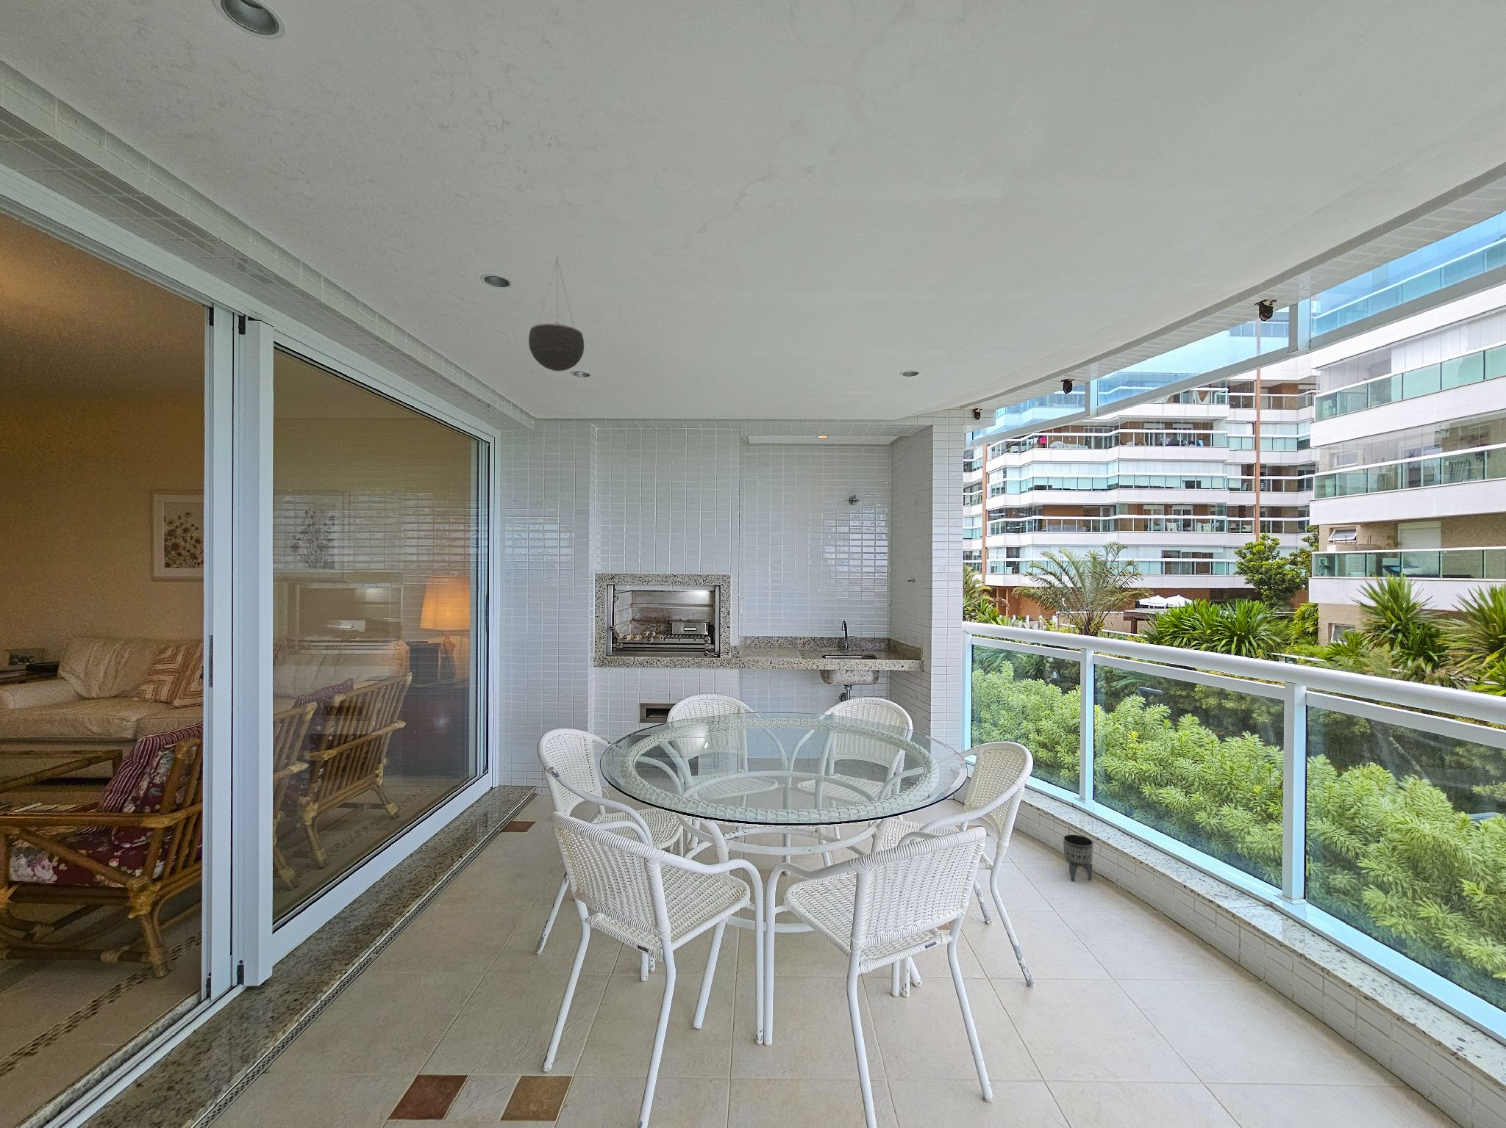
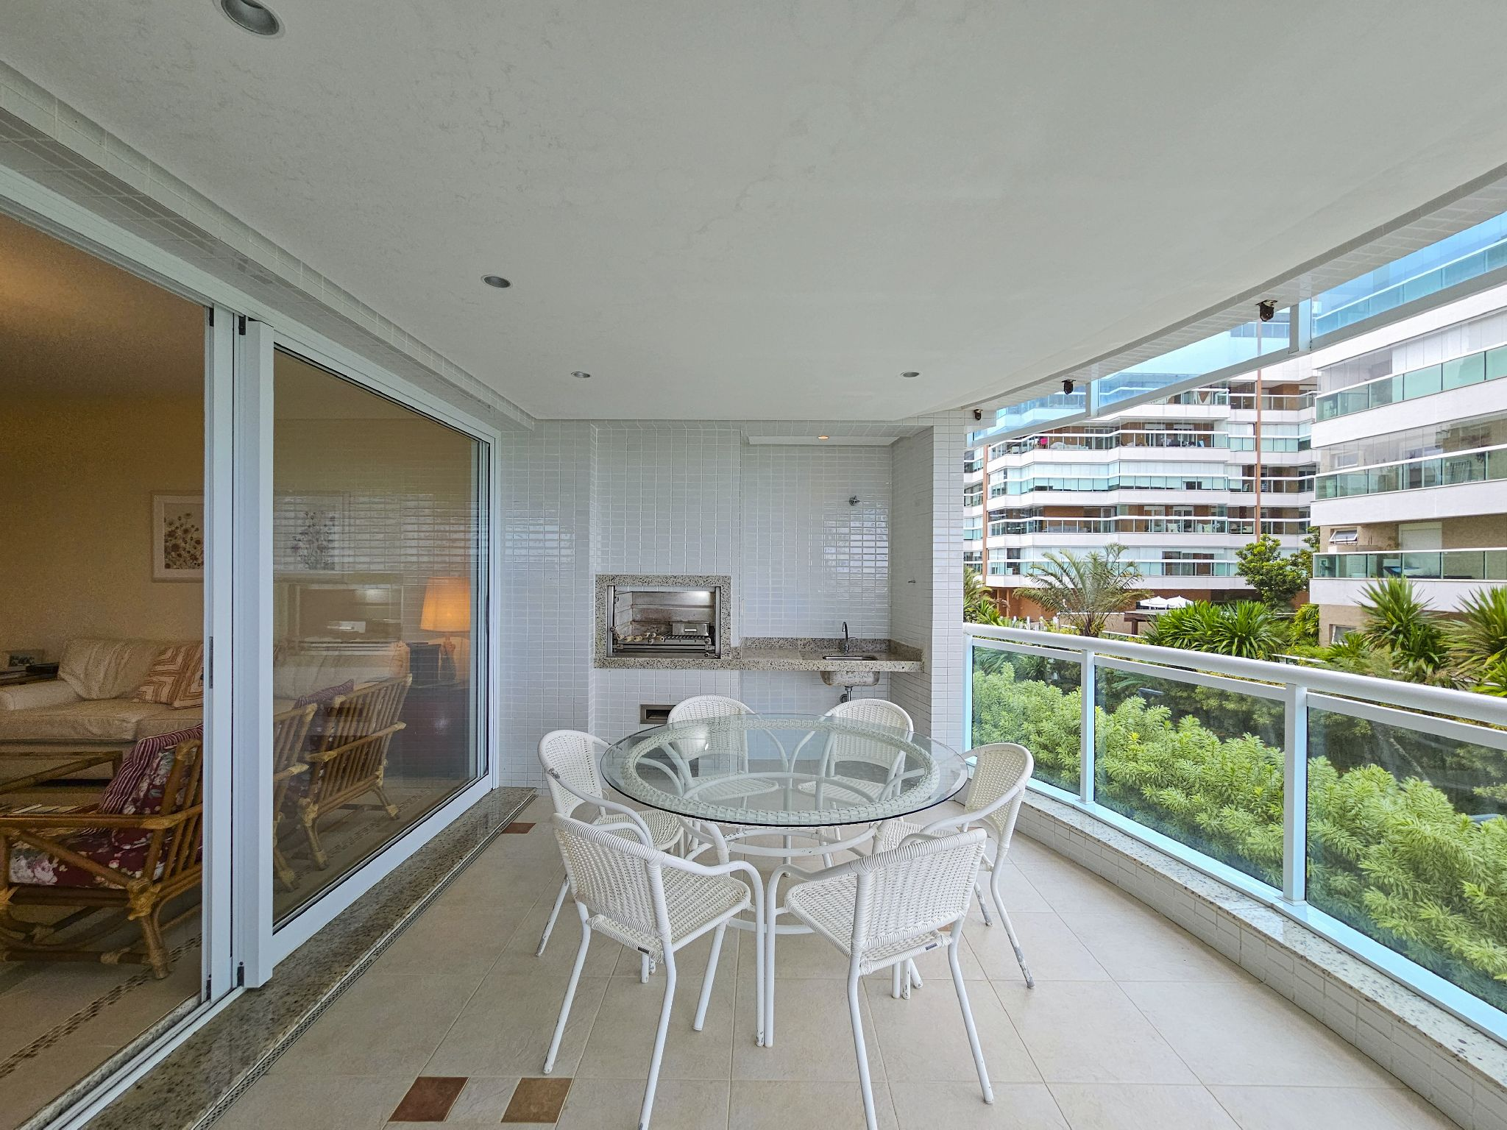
- hanging planter [528,256,585,372]
- planter [1063,833,1095,882]
